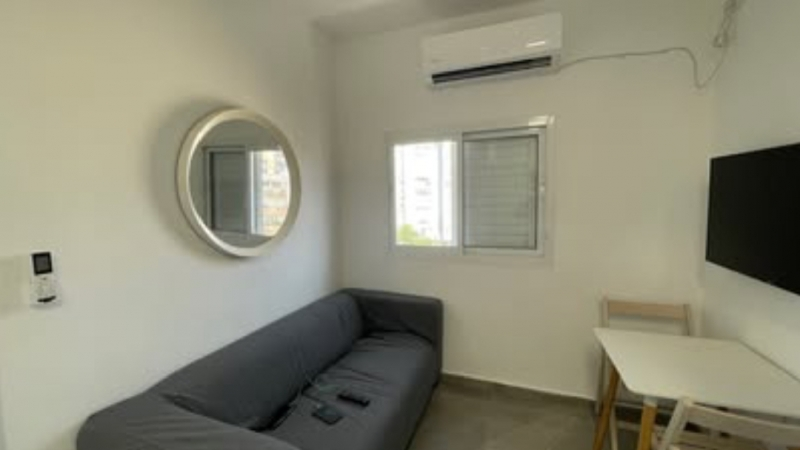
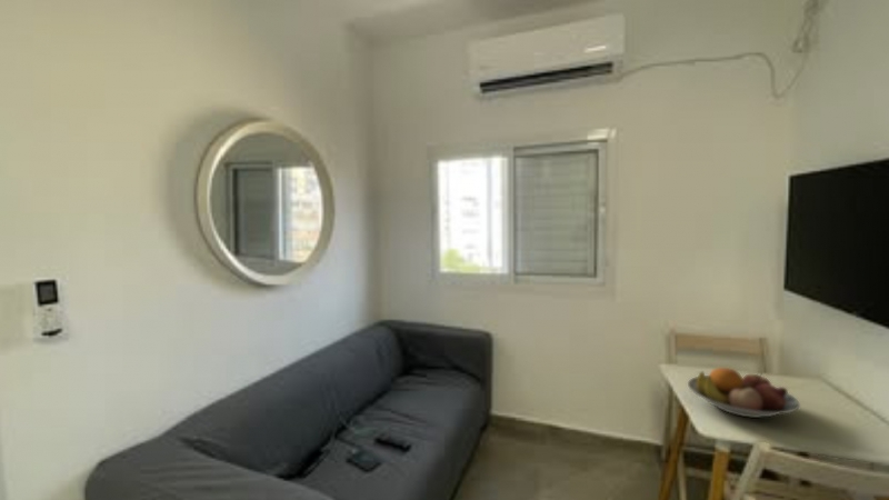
+ fruit bowl [687,367,801,419]
